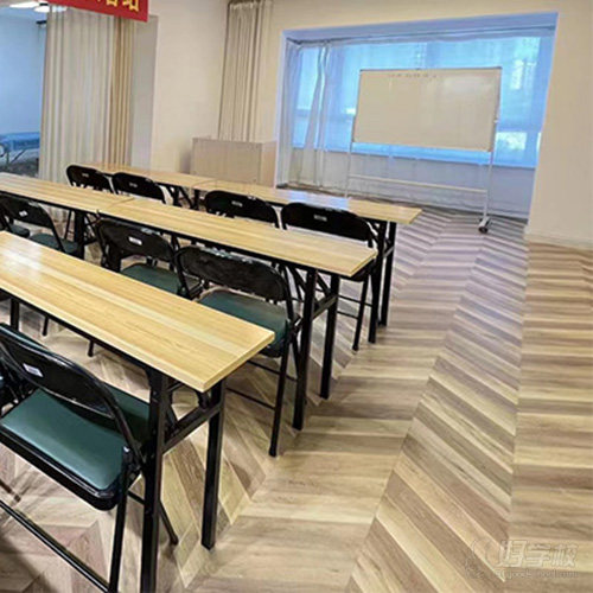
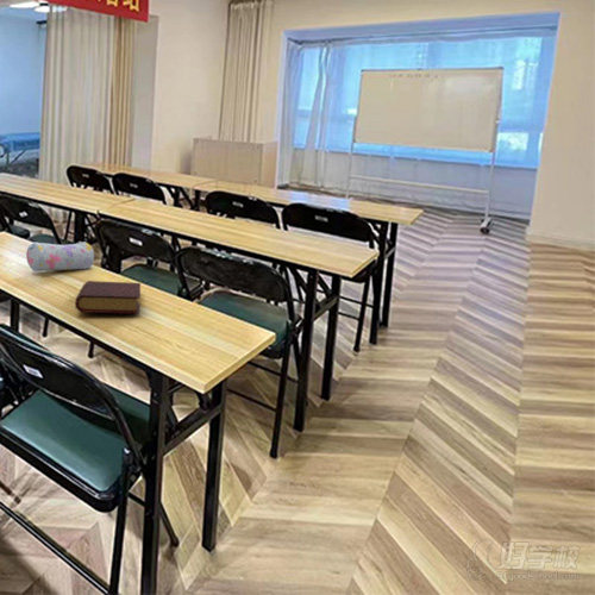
+ book [74,280,142,315]
+ pencil case [25,240,95,273]
